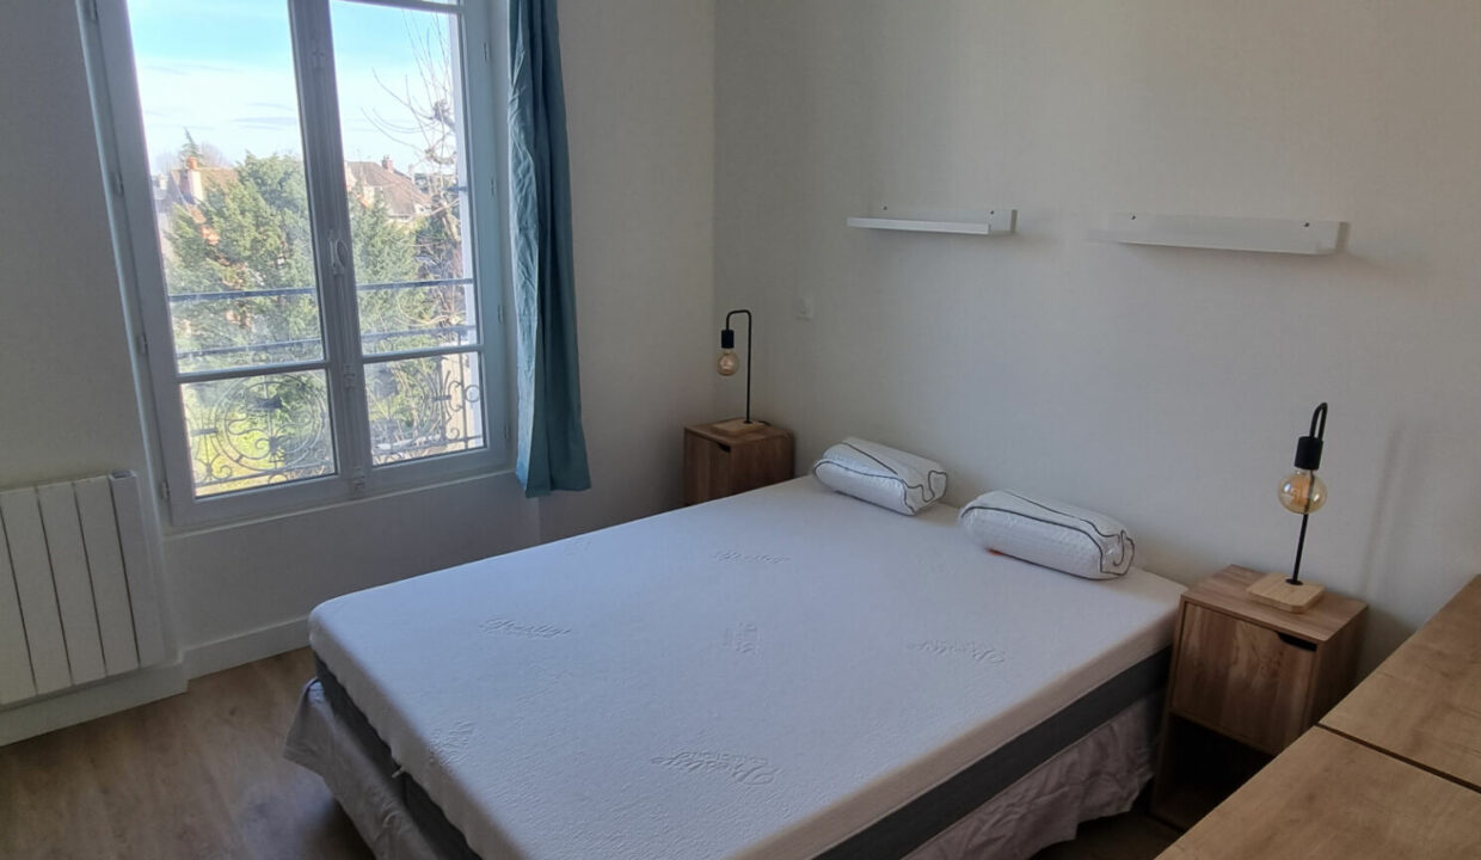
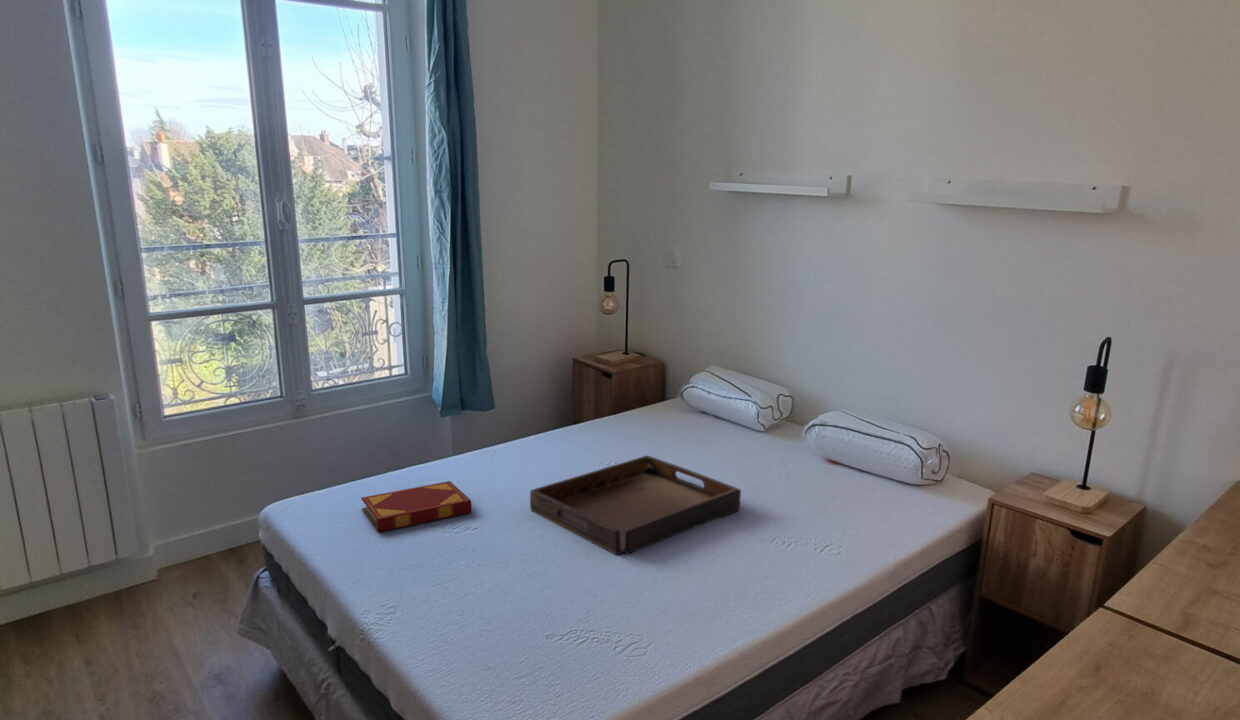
+ hardback book [360,480,472,533]
+ serving tray [529,454,742,556]
